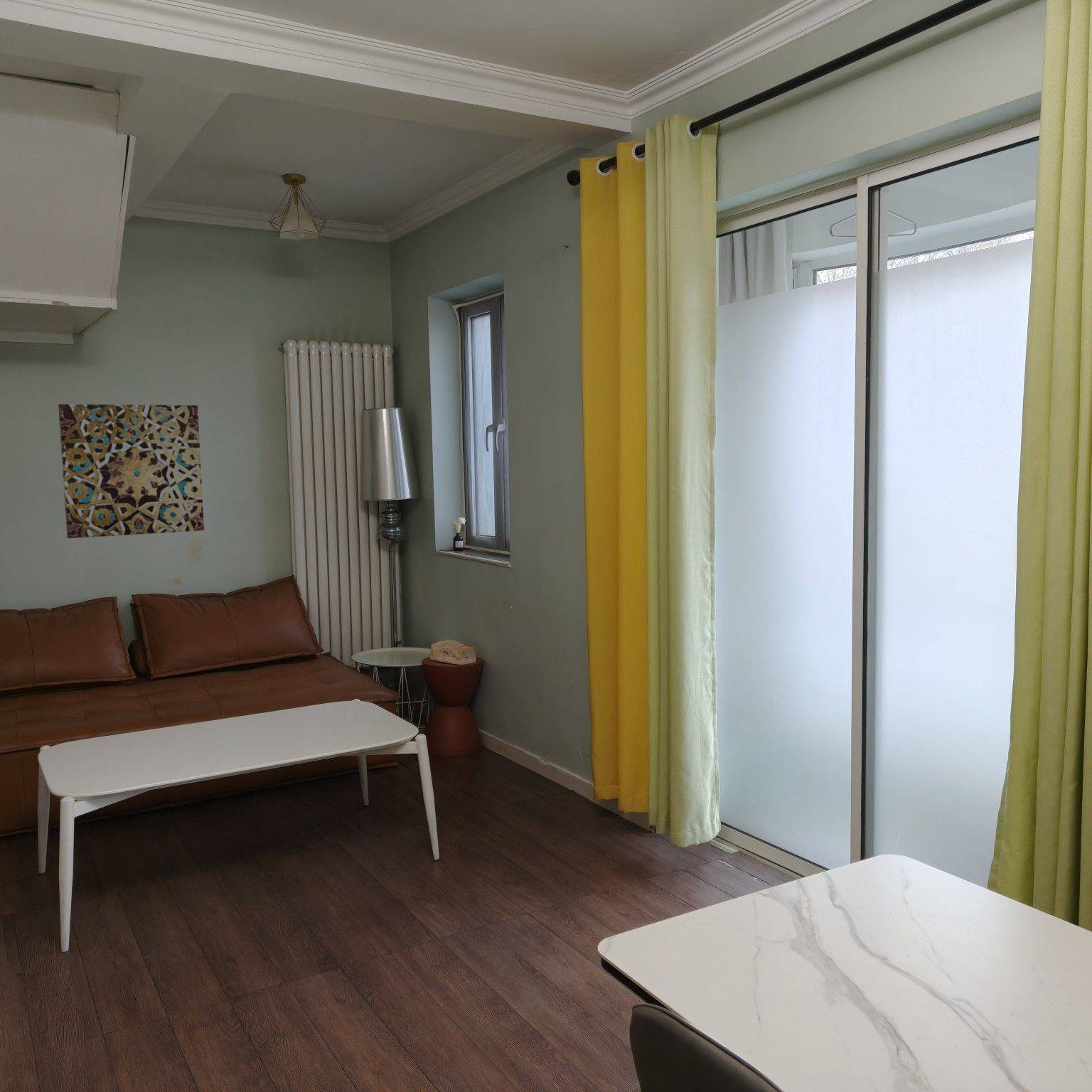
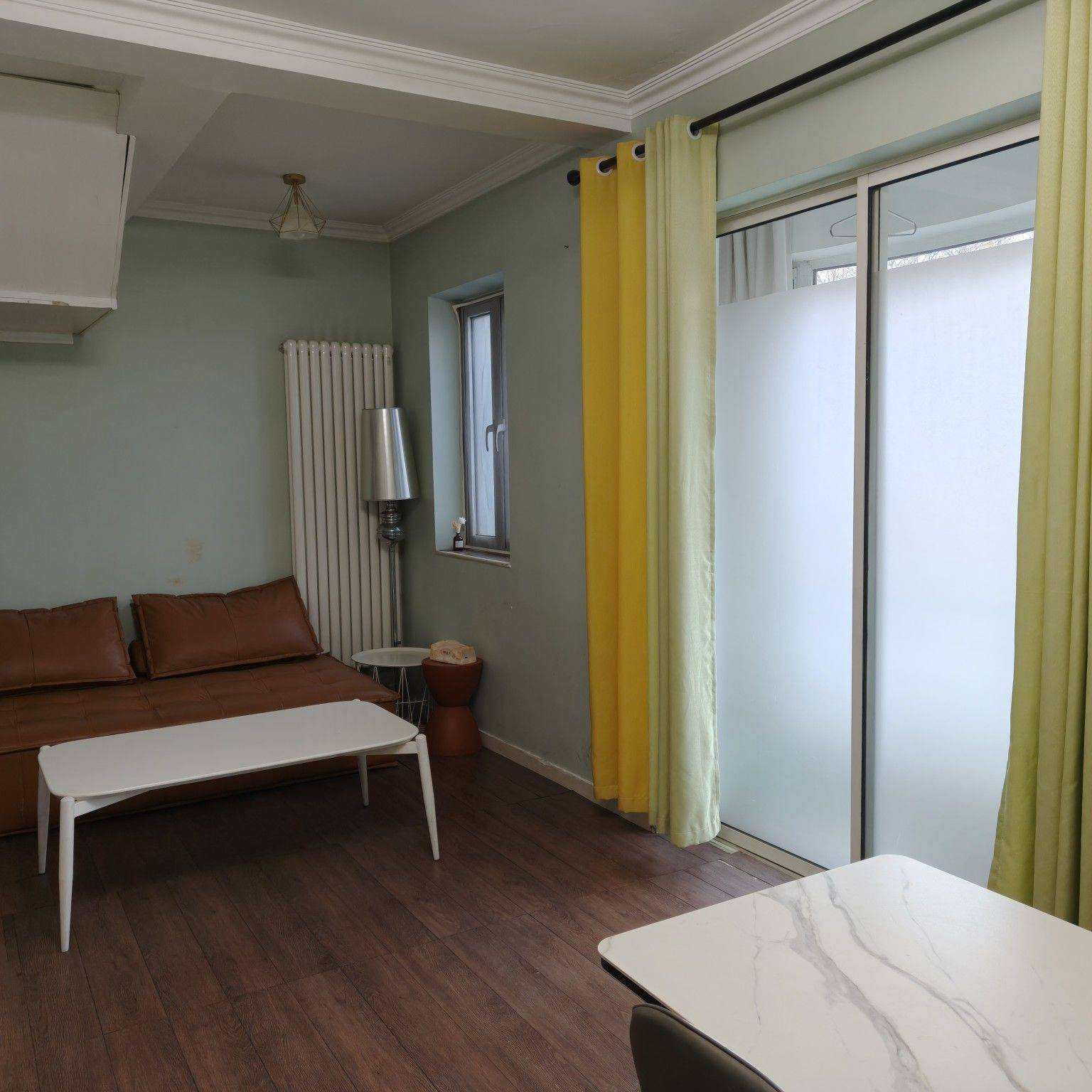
- wall art [58,404,205,539]
